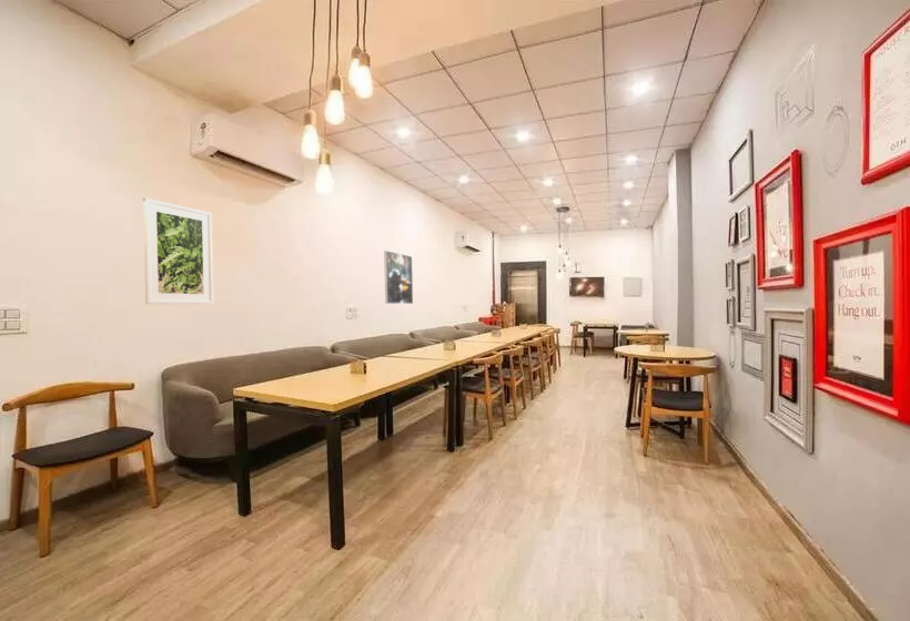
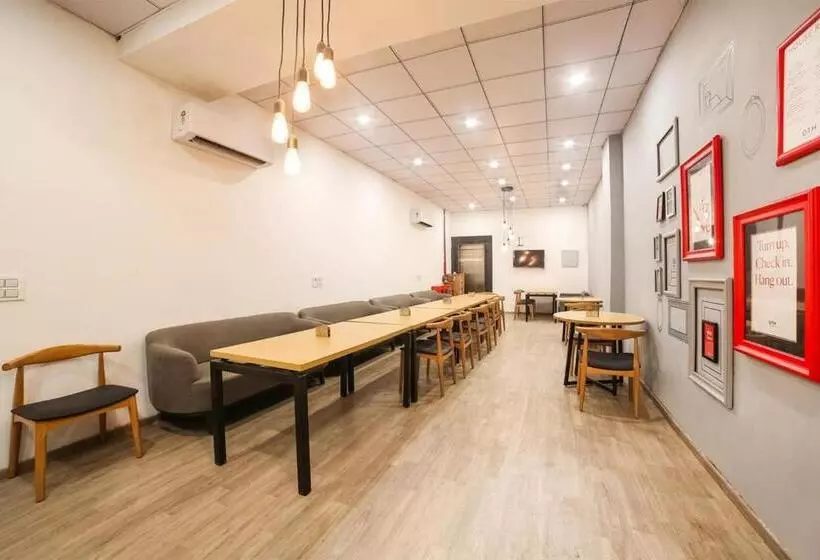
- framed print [142,197,214,305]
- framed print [383,250,414,305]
